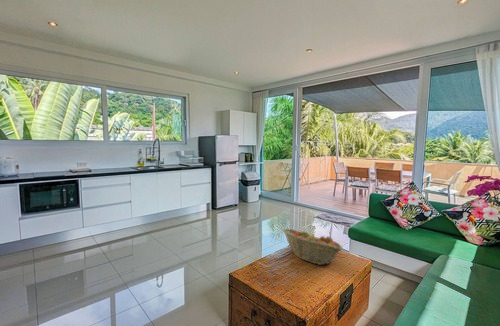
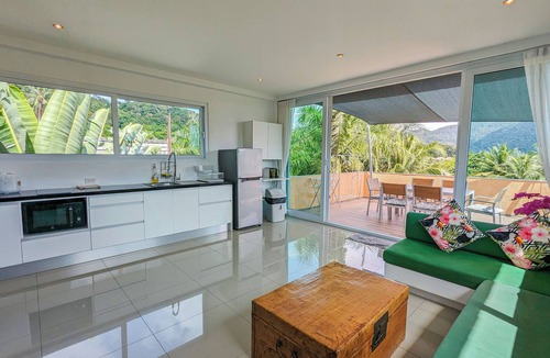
- fruit basket [281,227,344,266]
